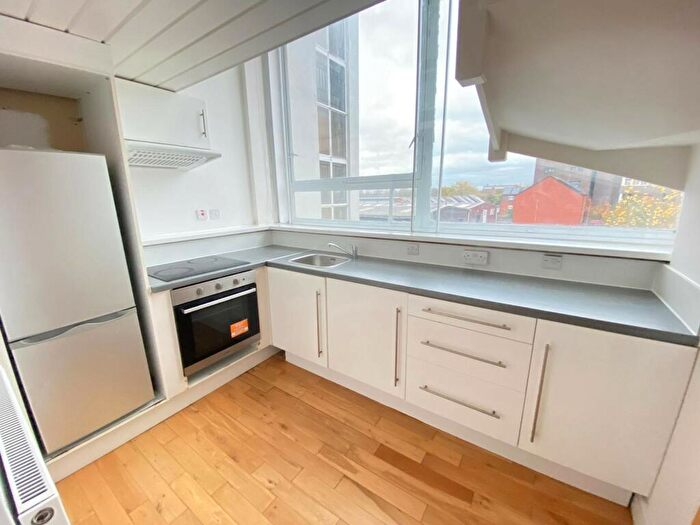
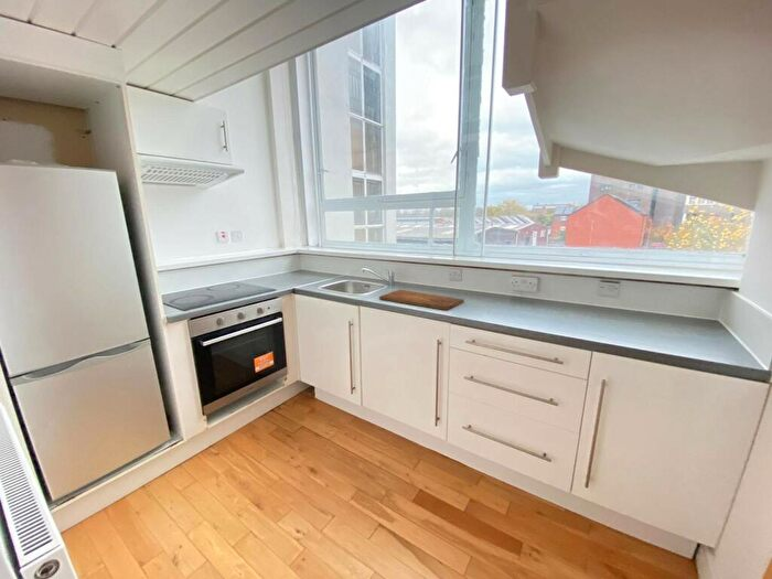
+ cutting board [378,289,465,311]
